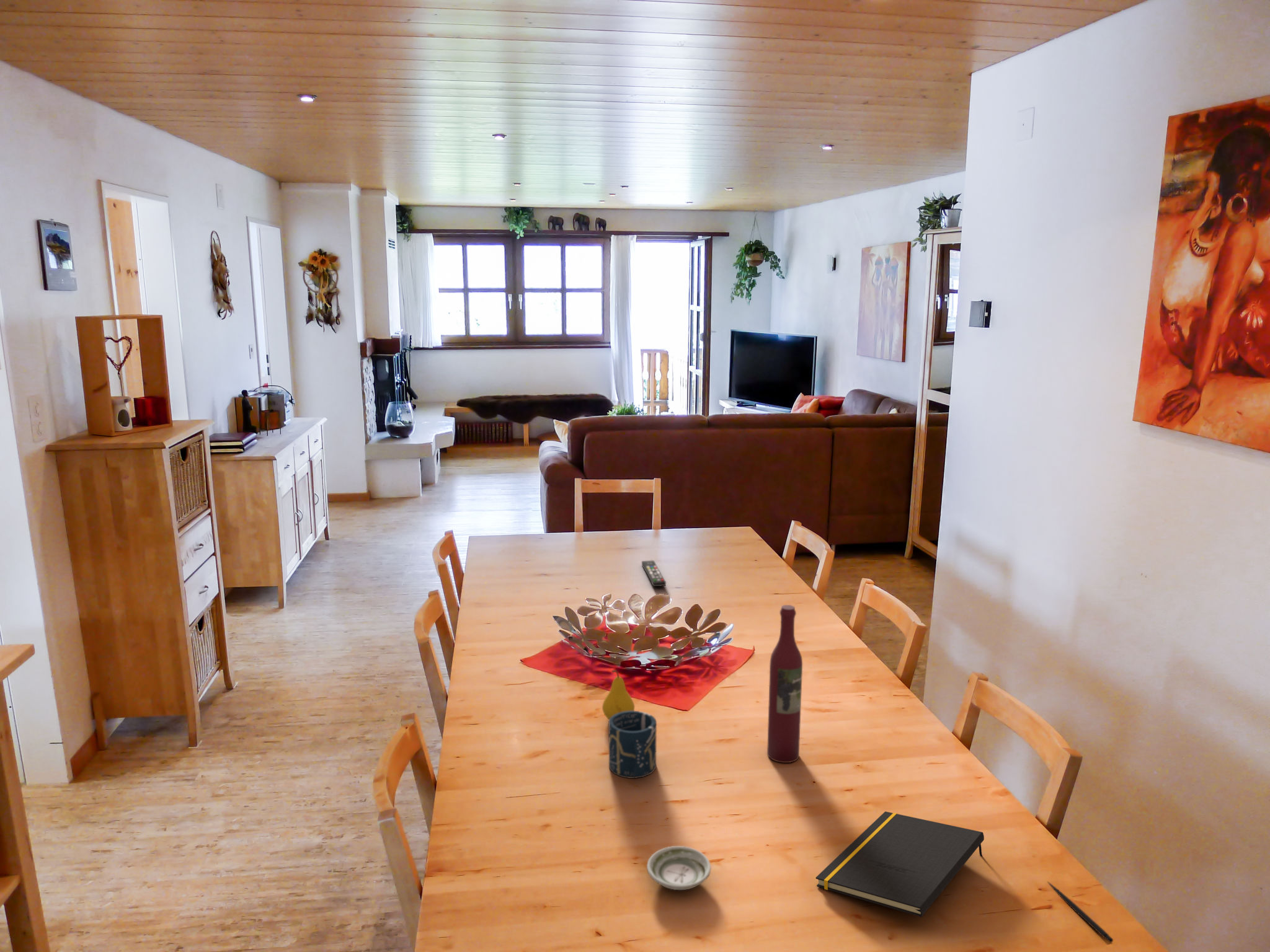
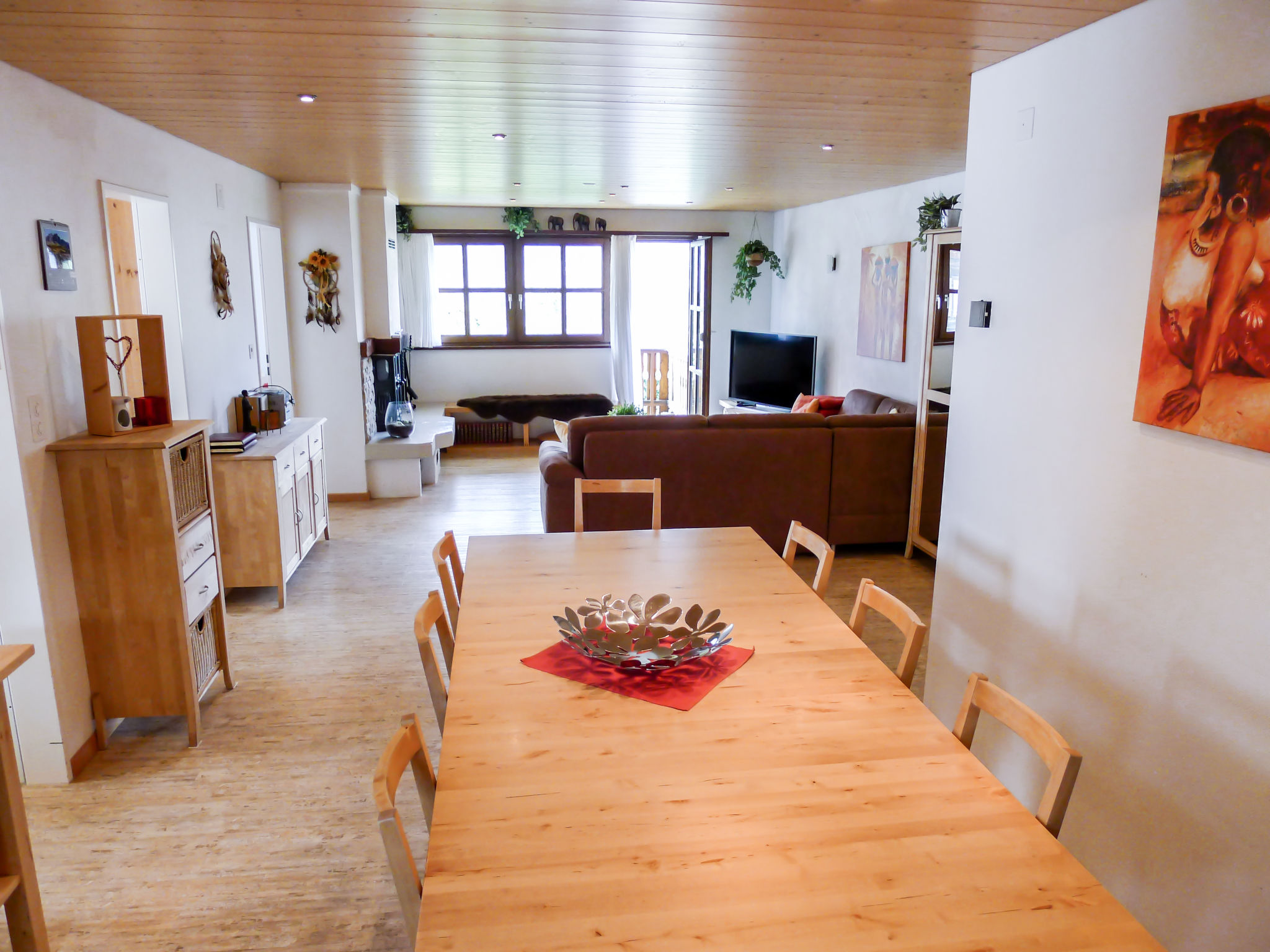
- fruit [602,669,635,720]
- pen [1047,881,1114,943]
- saucer [646,845,711,891]
- cup [608,710,657,779]
- wine bottle [766,604,803,764]
- remote control [641,560,667,587]
- notepad [815,811,985,917]
